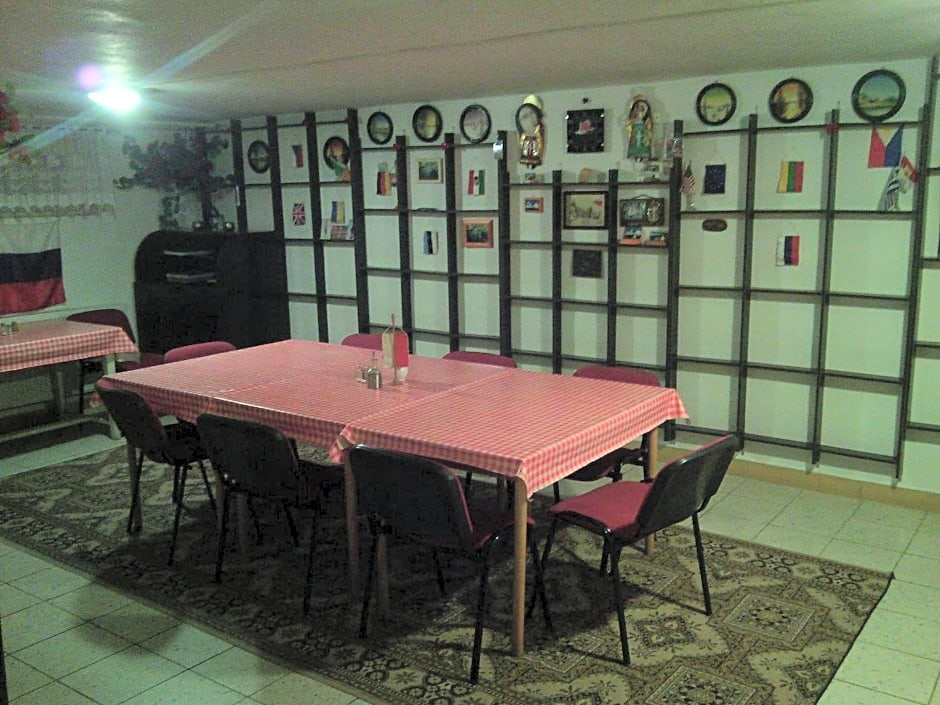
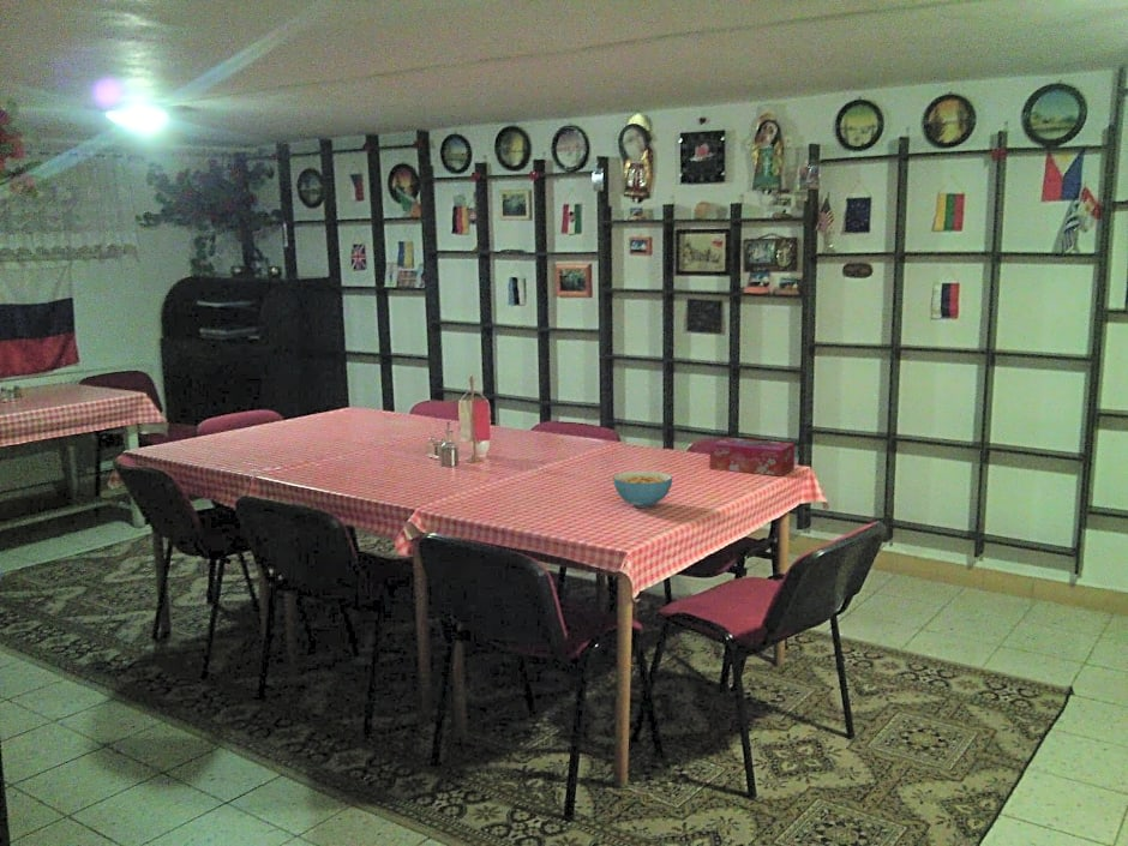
+ cereal bowl [612,469,673,509]
+ tissue box [708,437,796,478]
